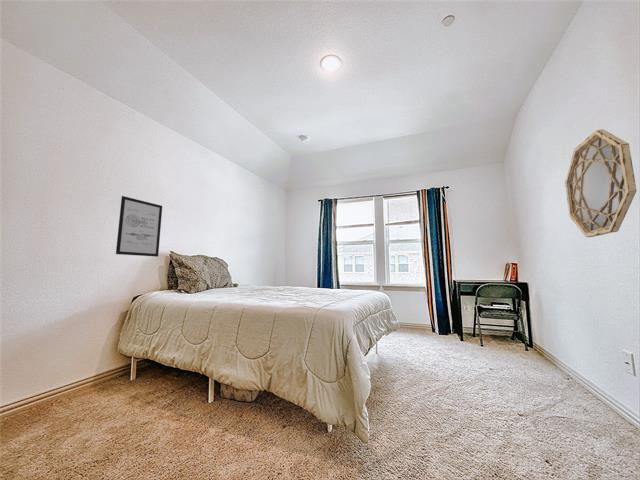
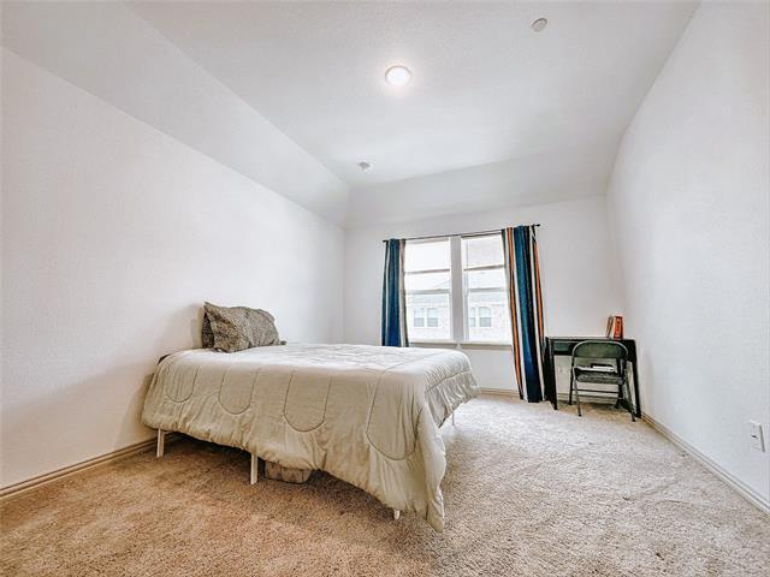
- home mirror [564,128,637,238]
- wall art [115,195,163,258]
